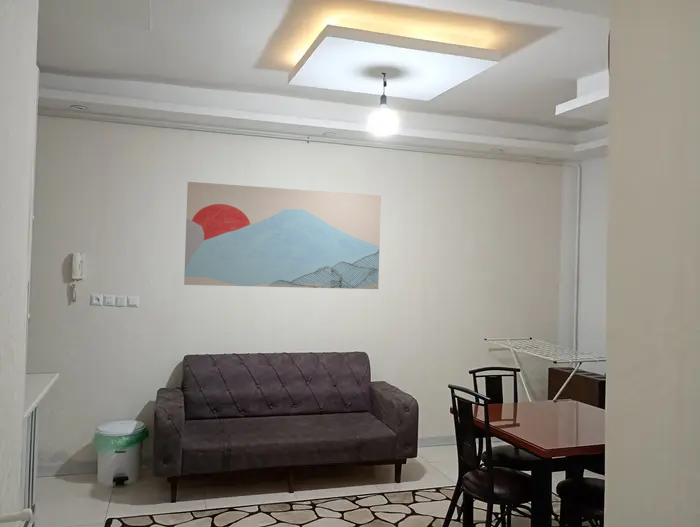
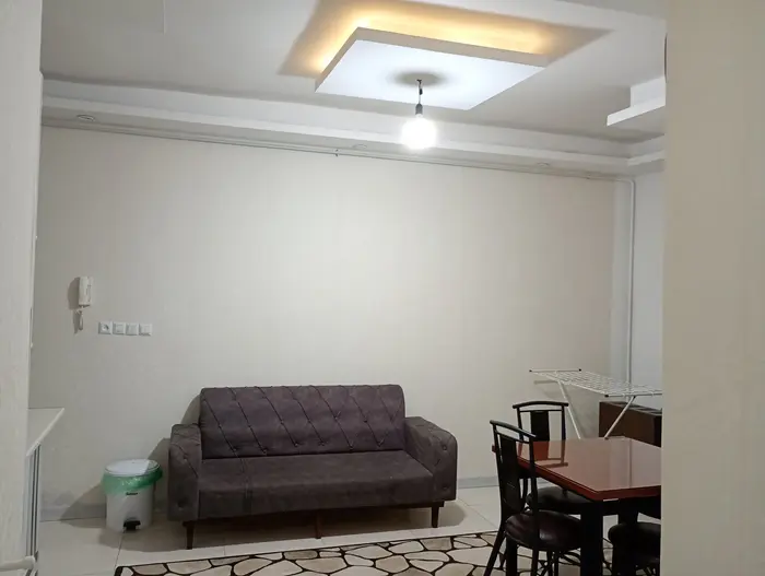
- wall art [183,181,382,290]
